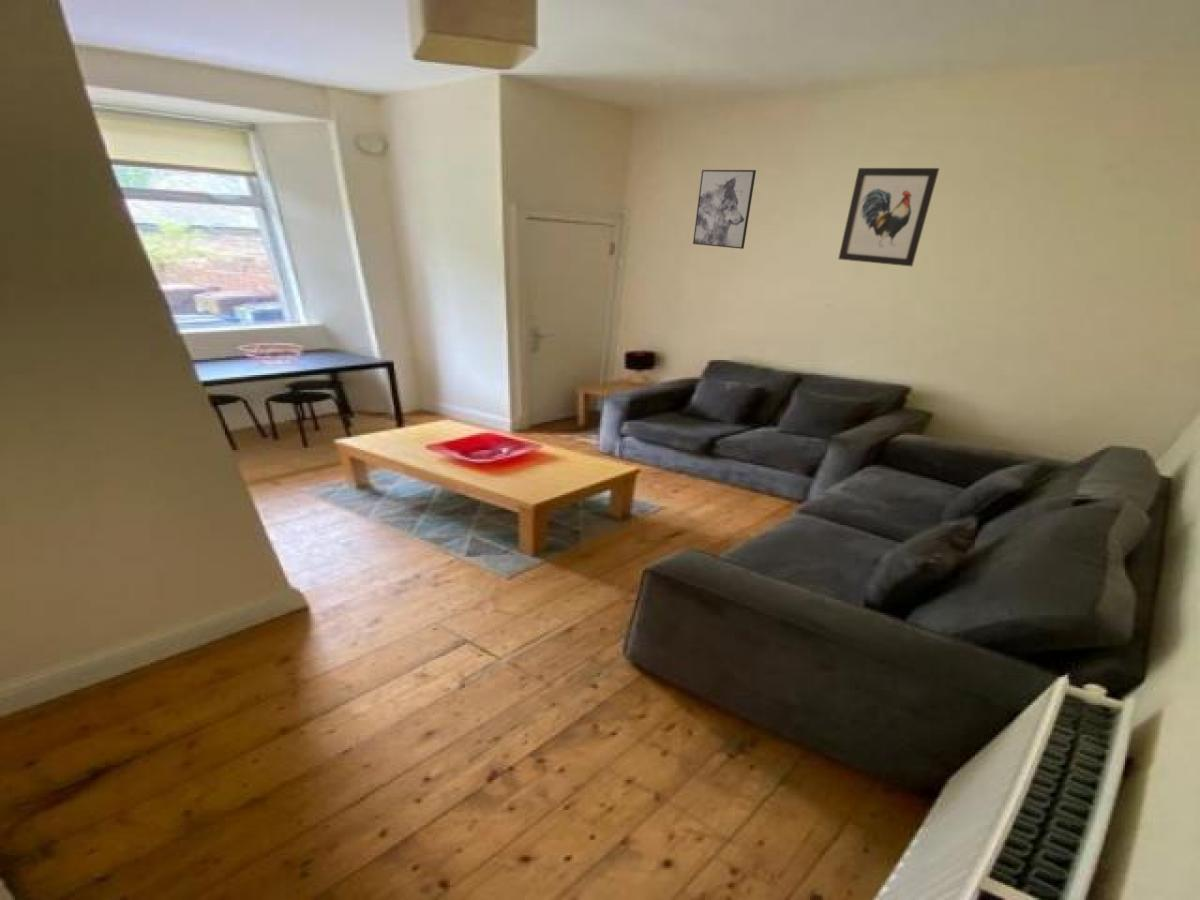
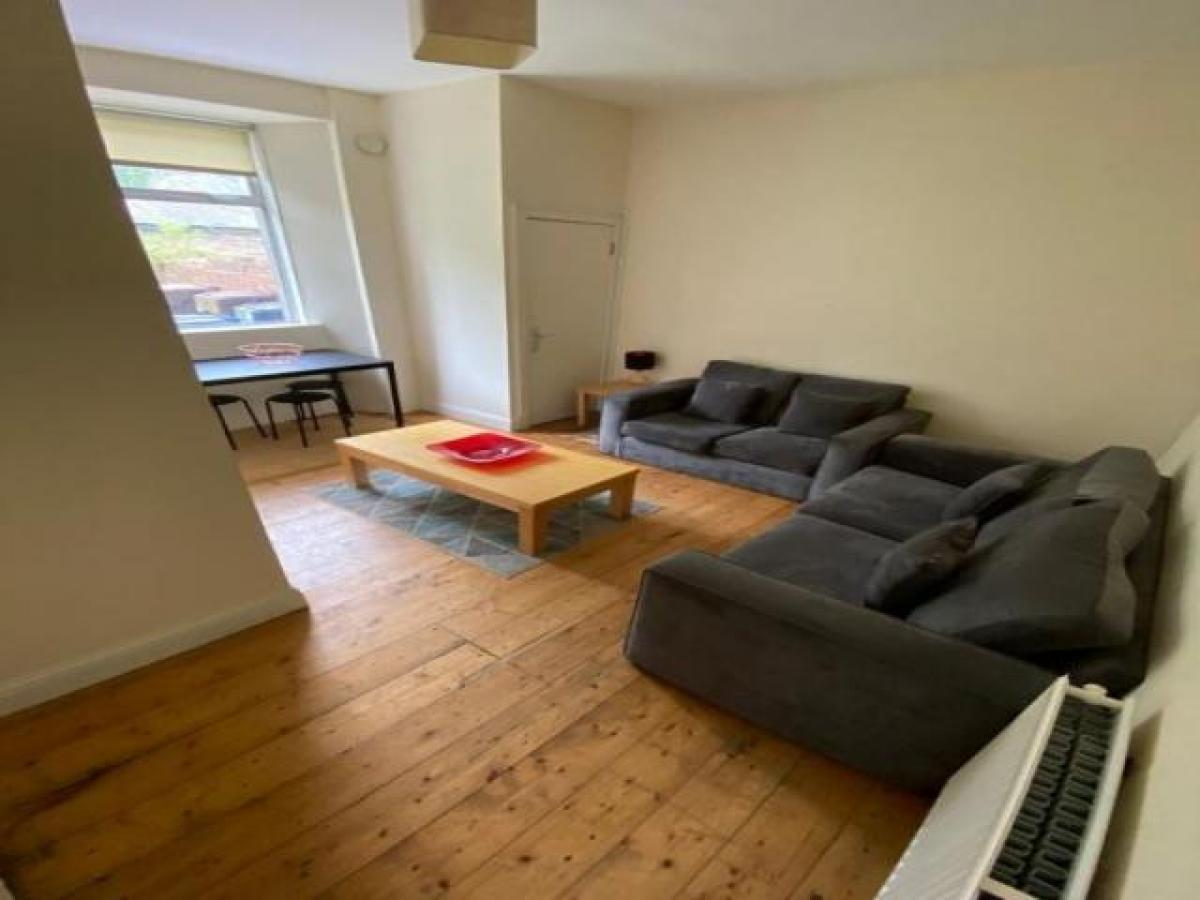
- wall art [837,167,940,267]
- wall art [692,169,757,250]
